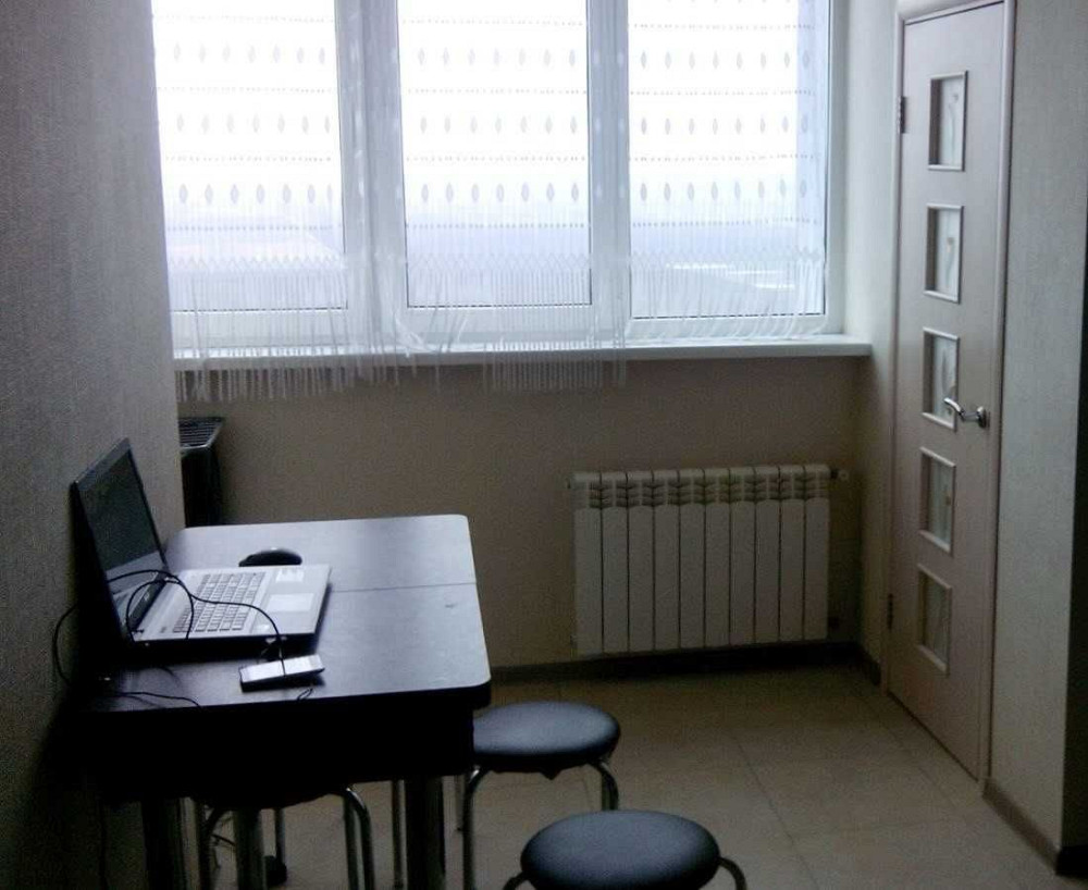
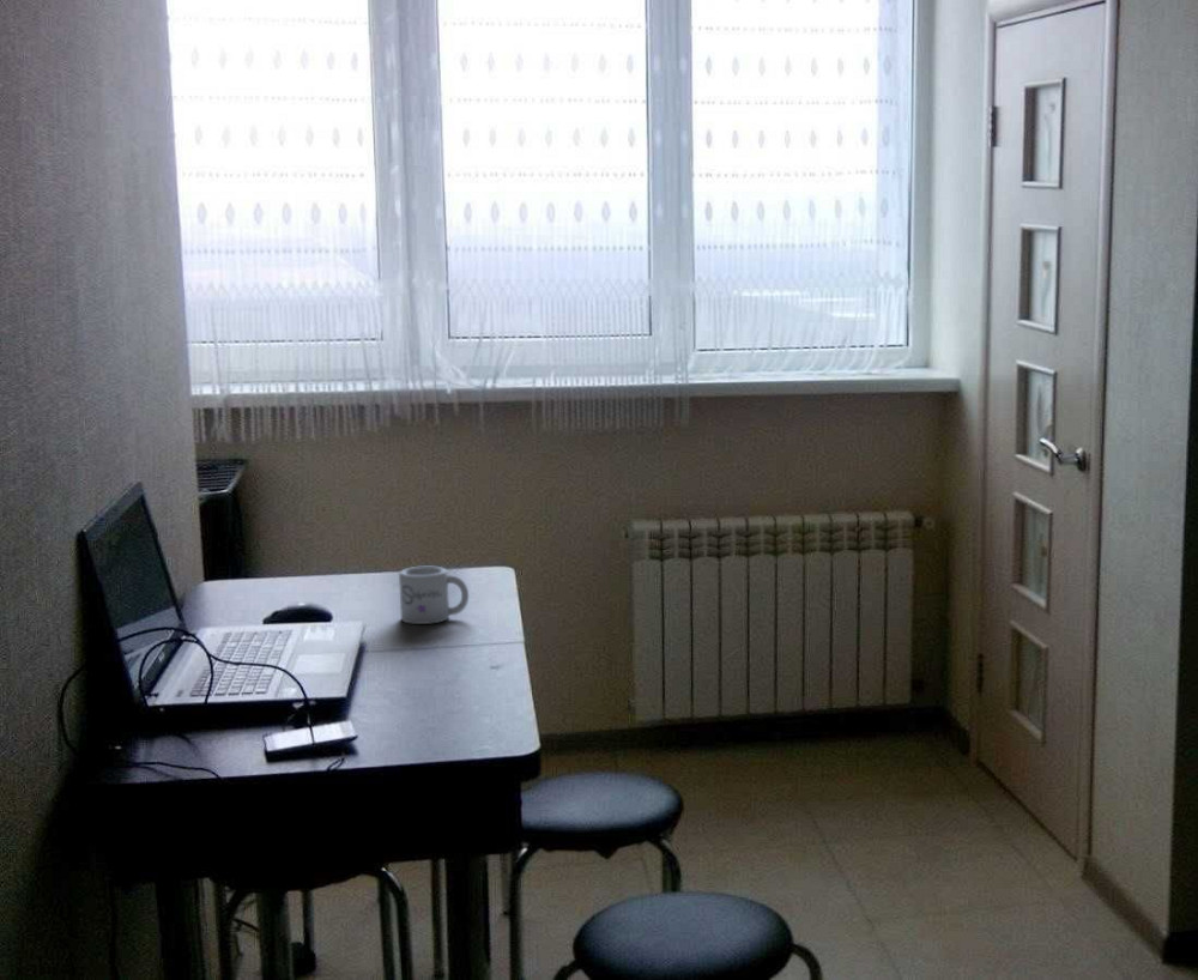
+ mug [398,565,470,625]
